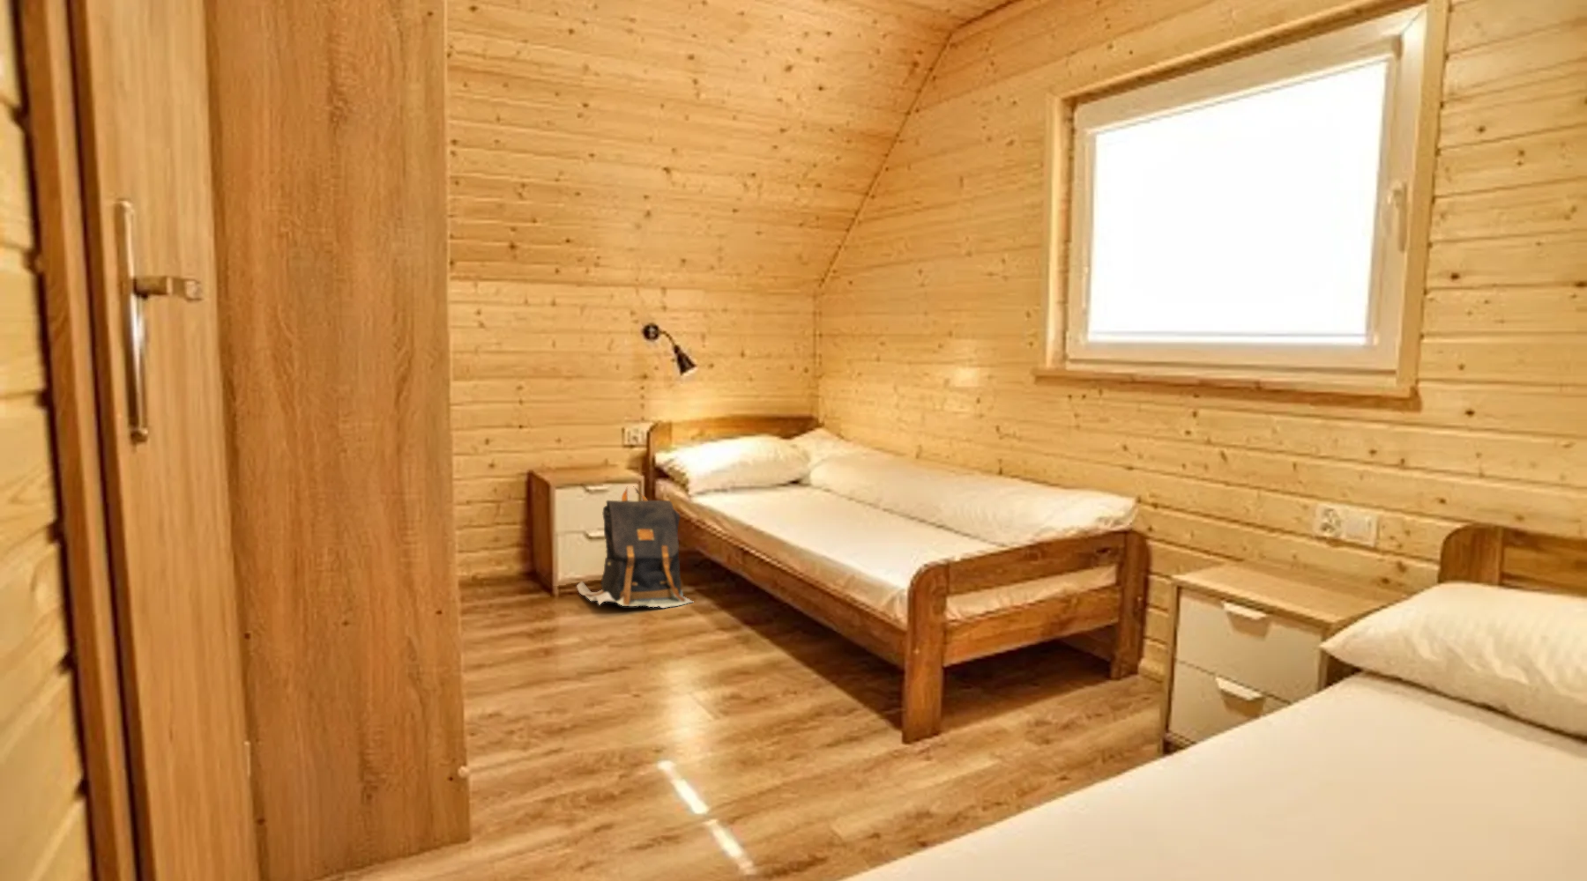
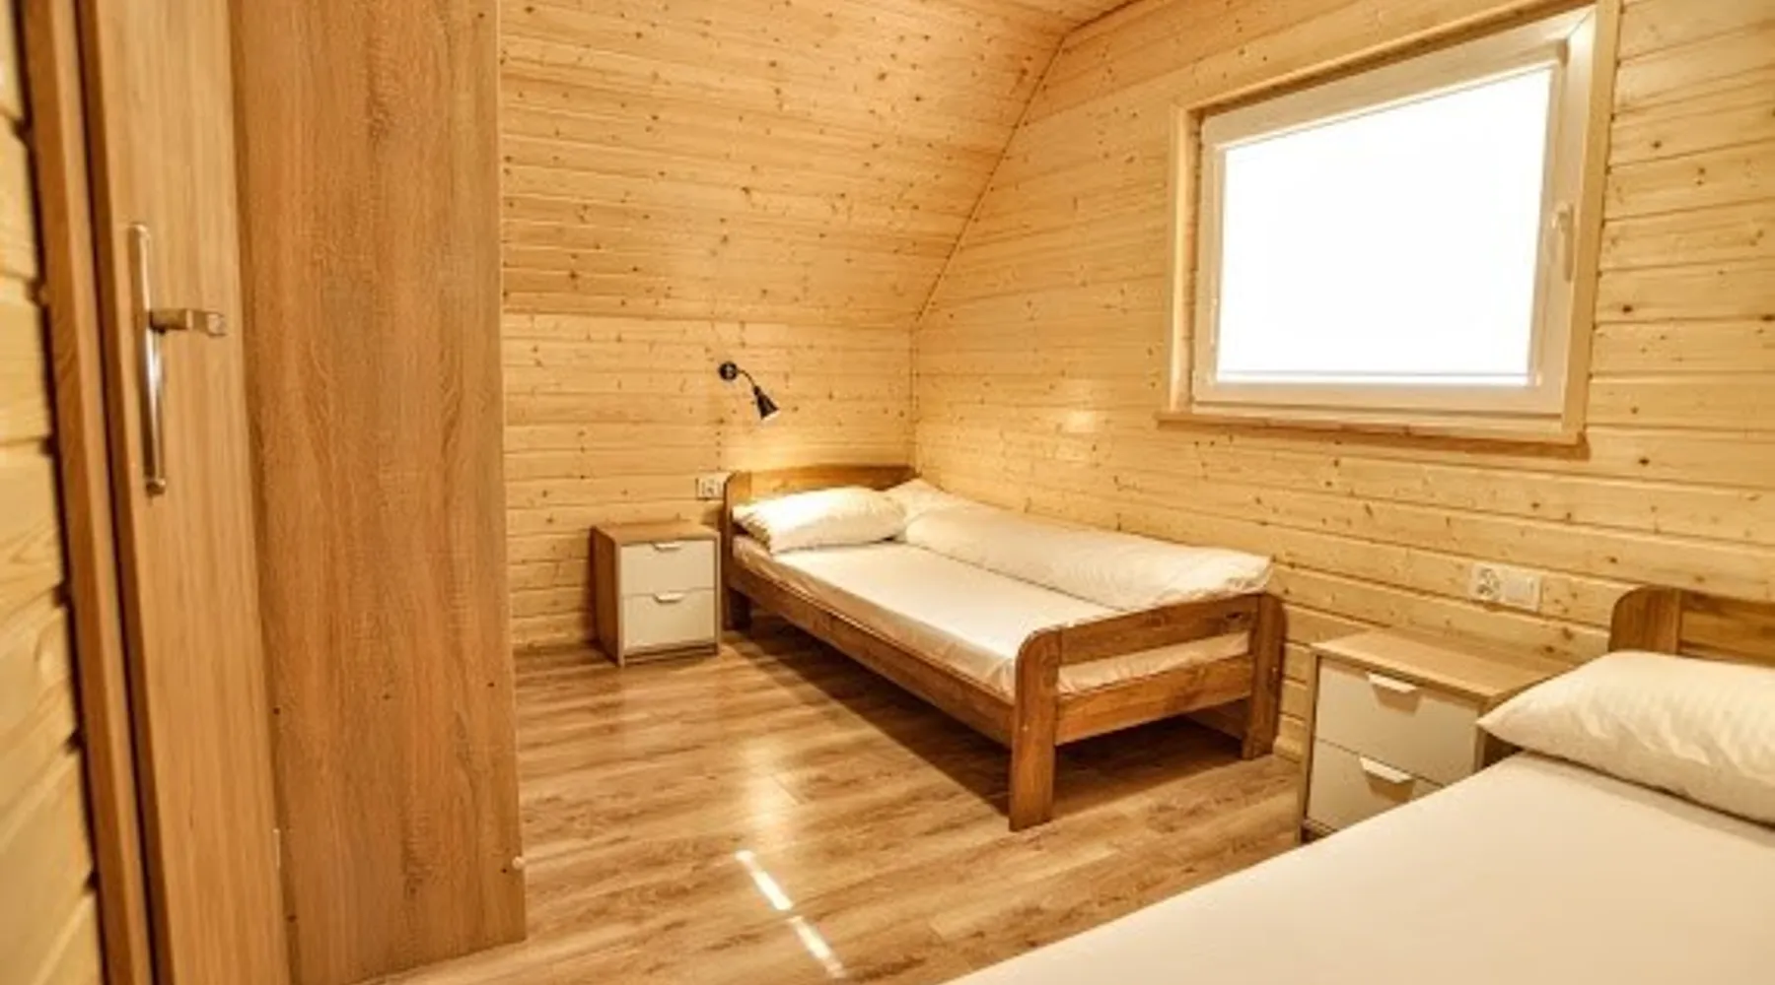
- backpack [575,486,694,609]
